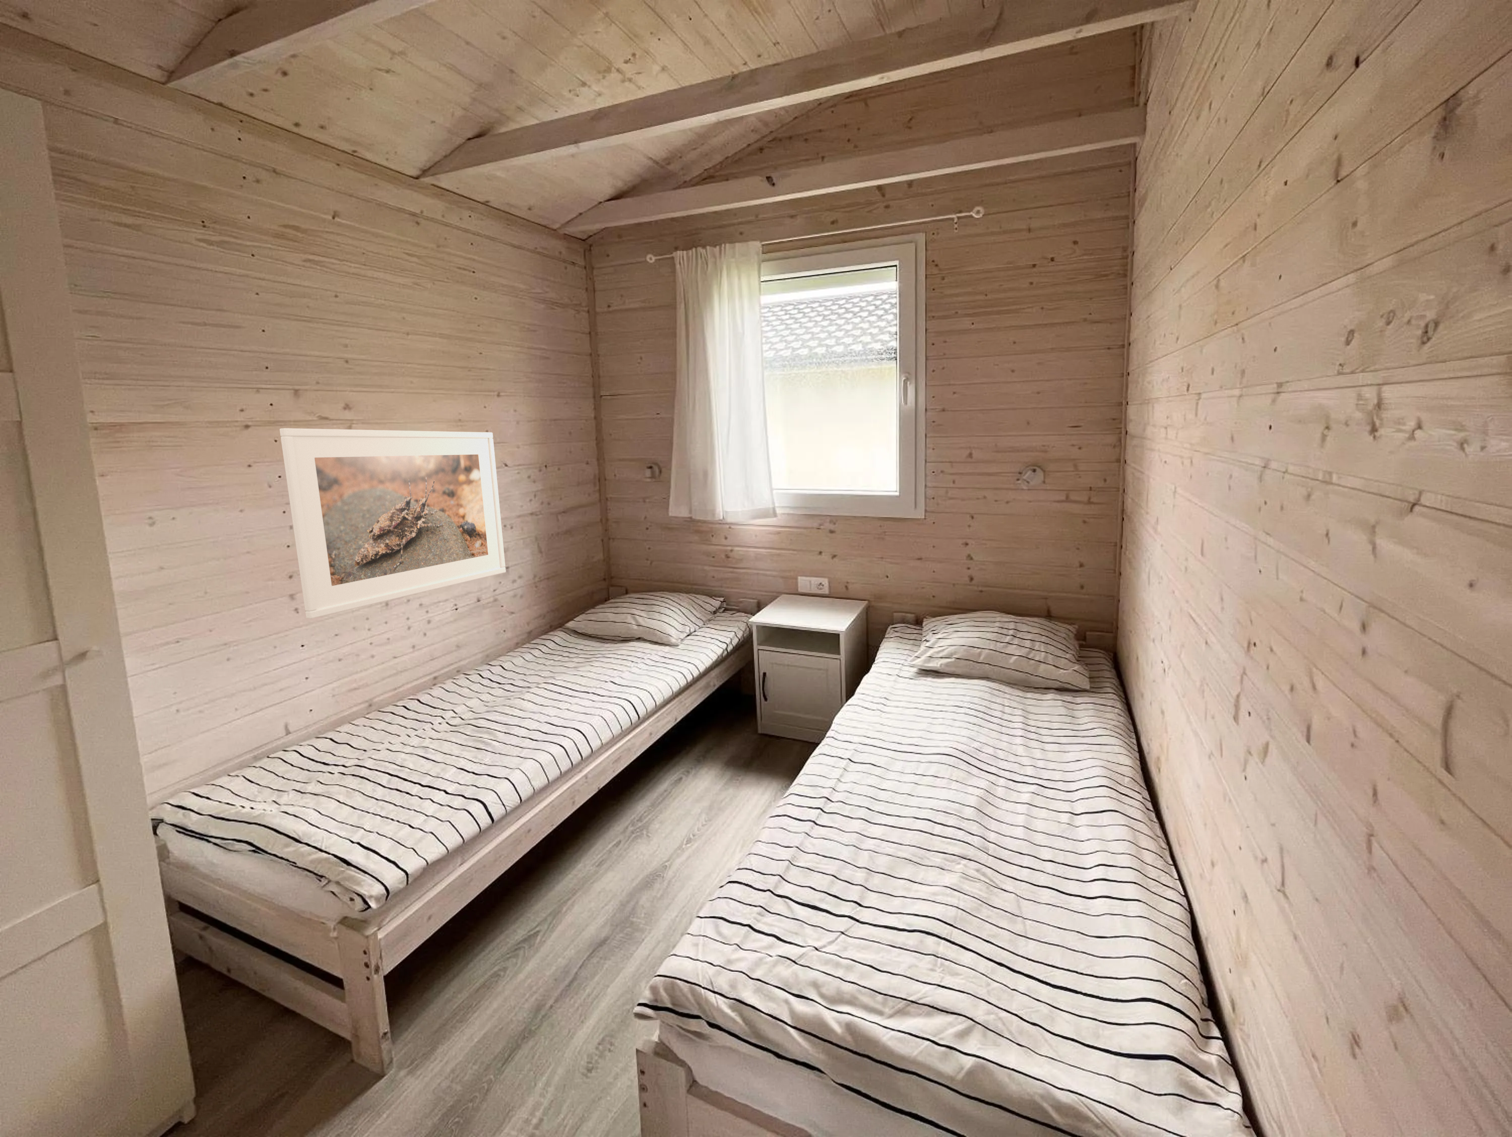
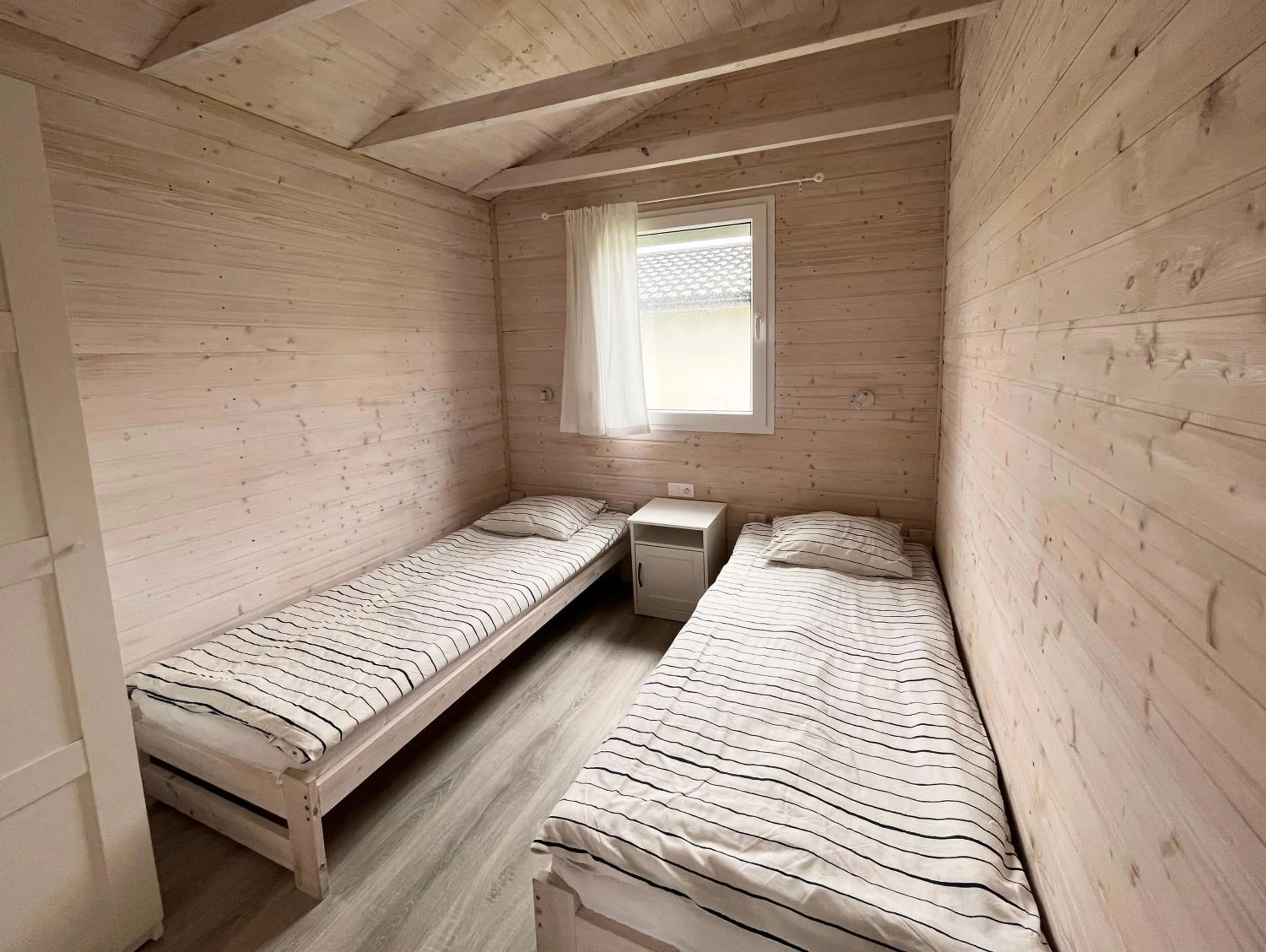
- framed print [279,428,506,620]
